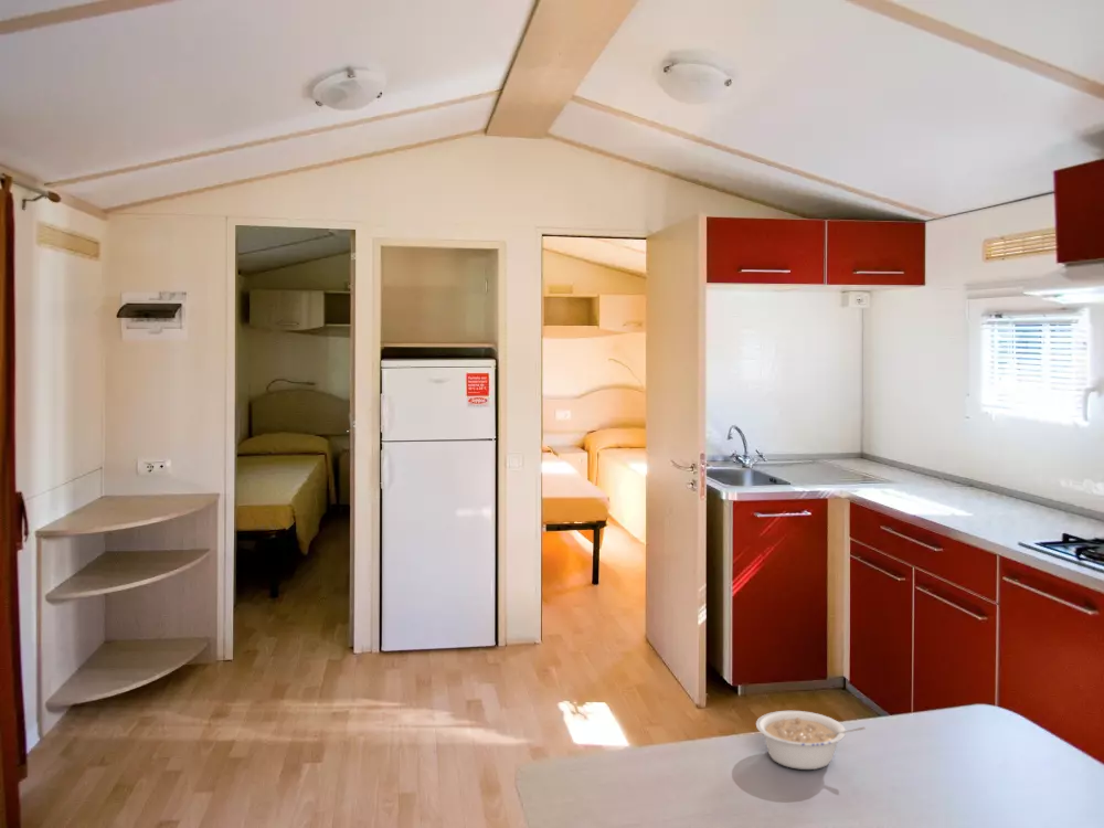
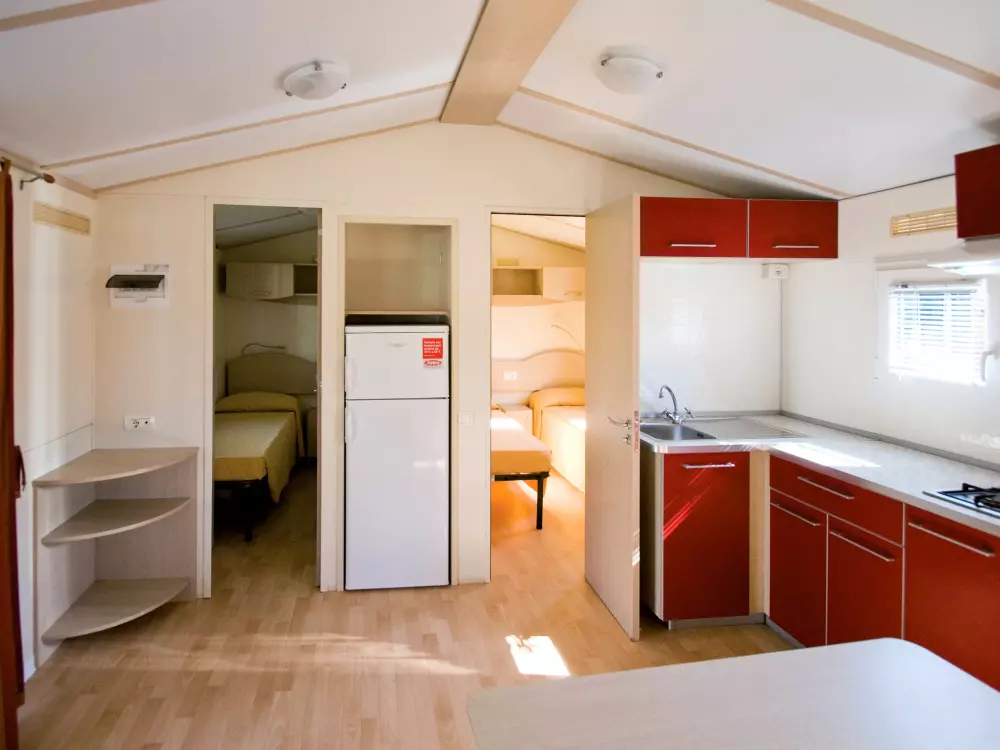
- legume [755,710,867,771]
